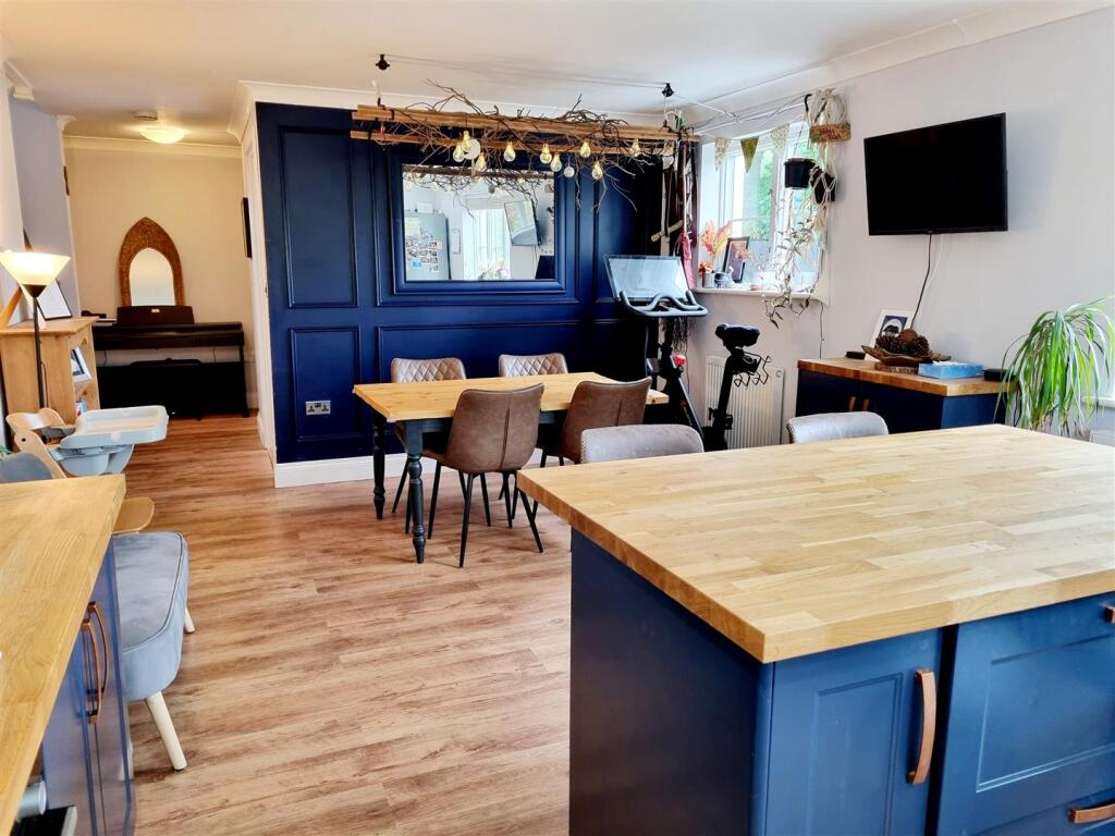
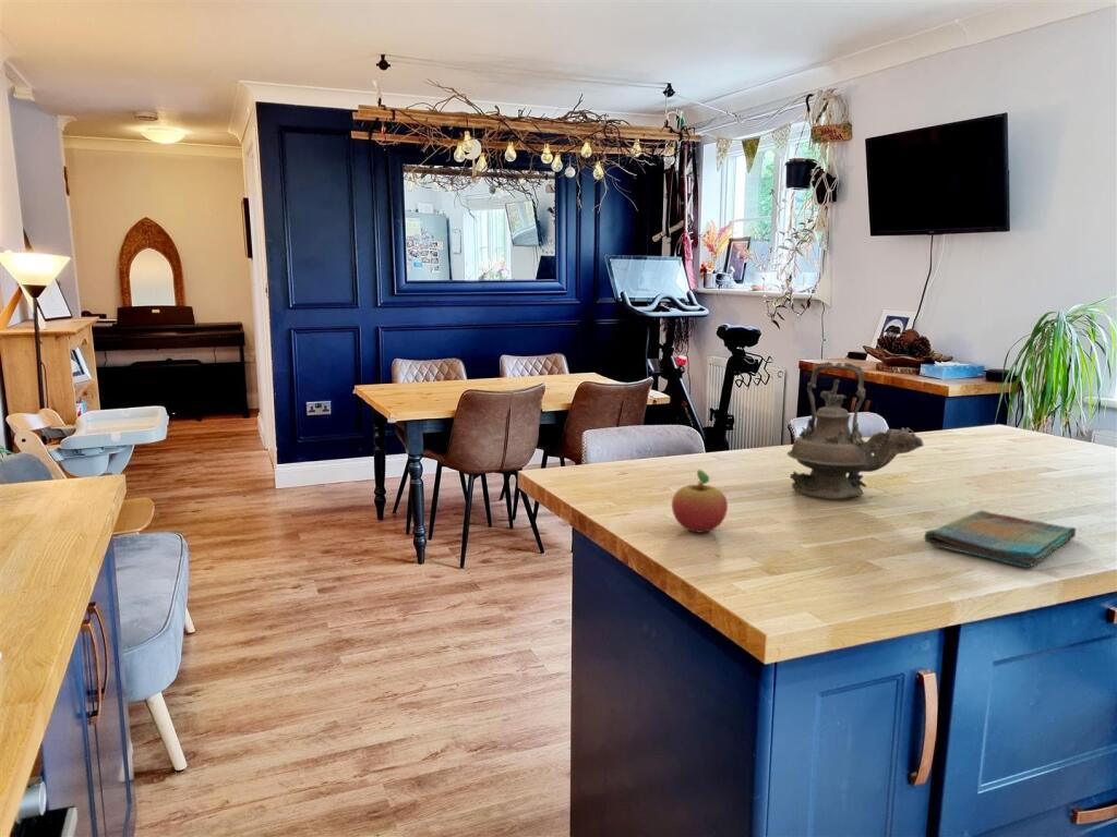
+ dish towel [923,509,1077,569]
+ fruit [671,469,729,533]
+ teapot [786,361,925,500]
